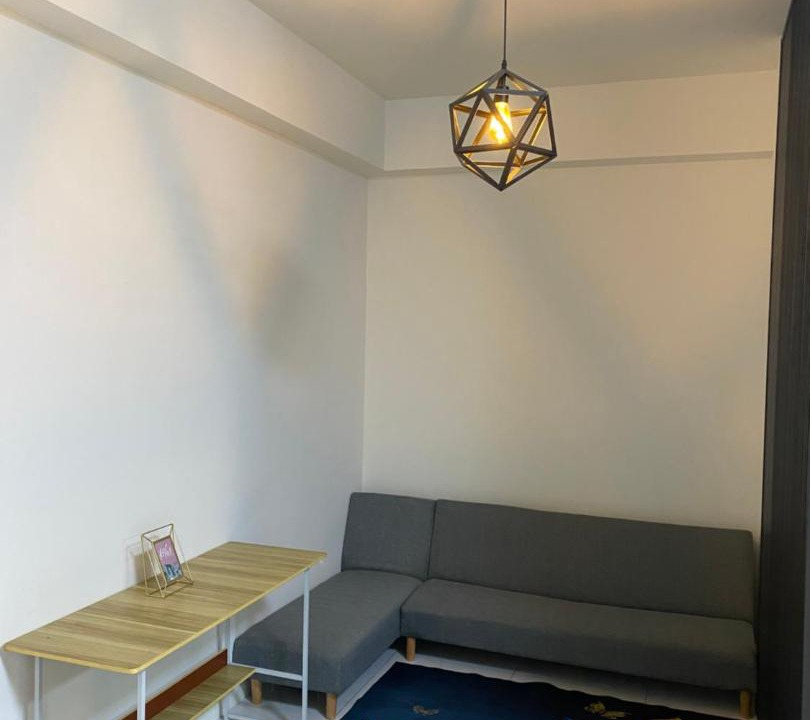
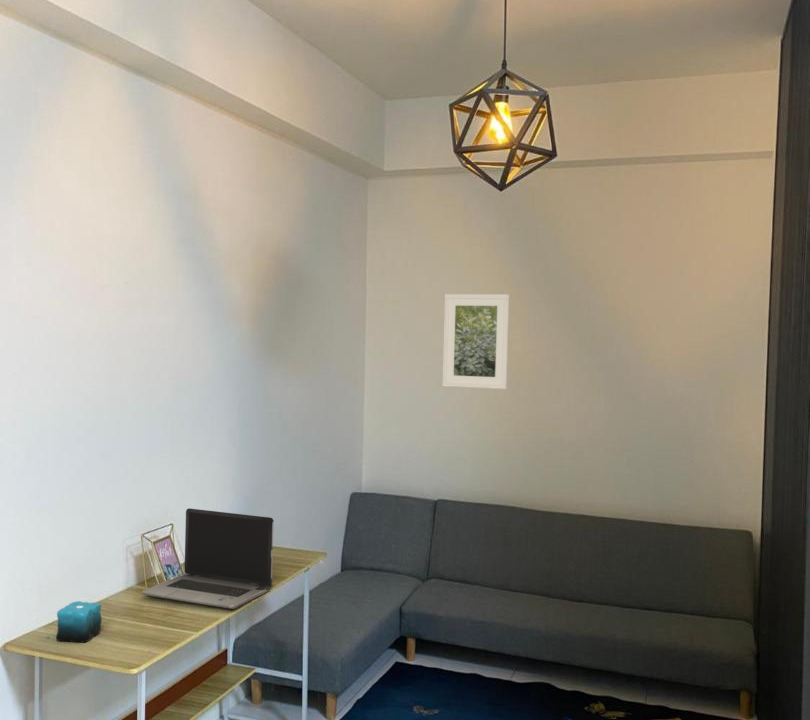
+ laptop computer [141,507,275,610]
+ candle [55,593,103,643]
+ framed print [441,293,511,390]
